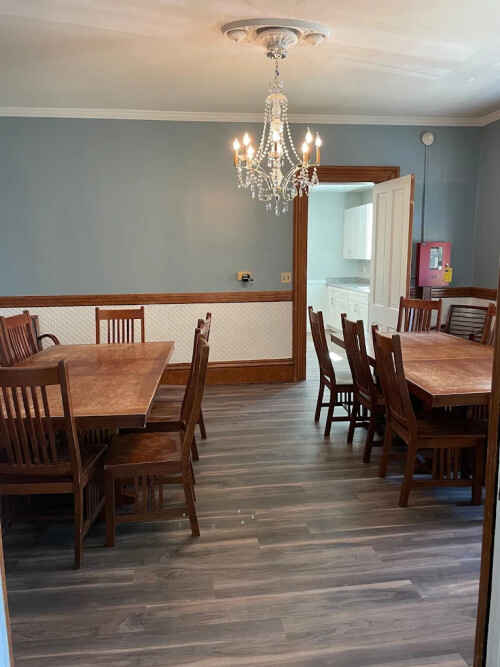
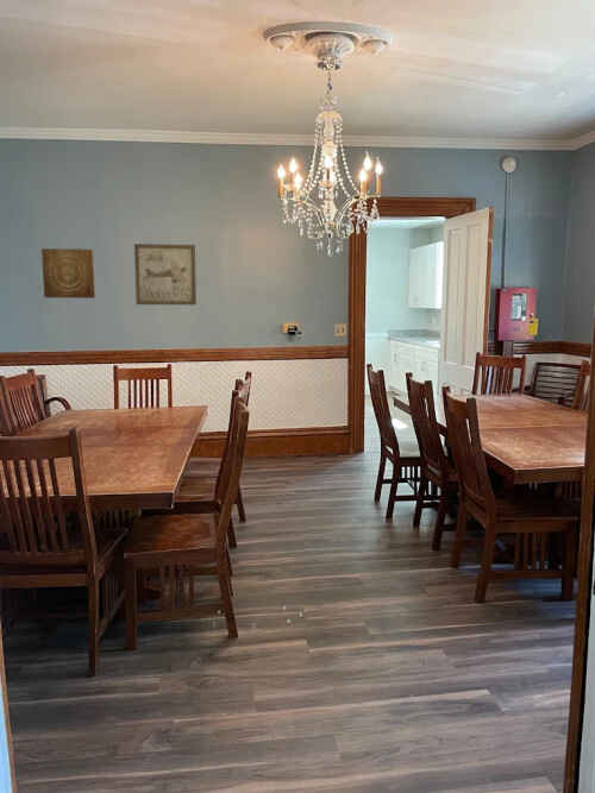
+ wall art [40,247,96,300]
+ wall art [133,243,198,306]
